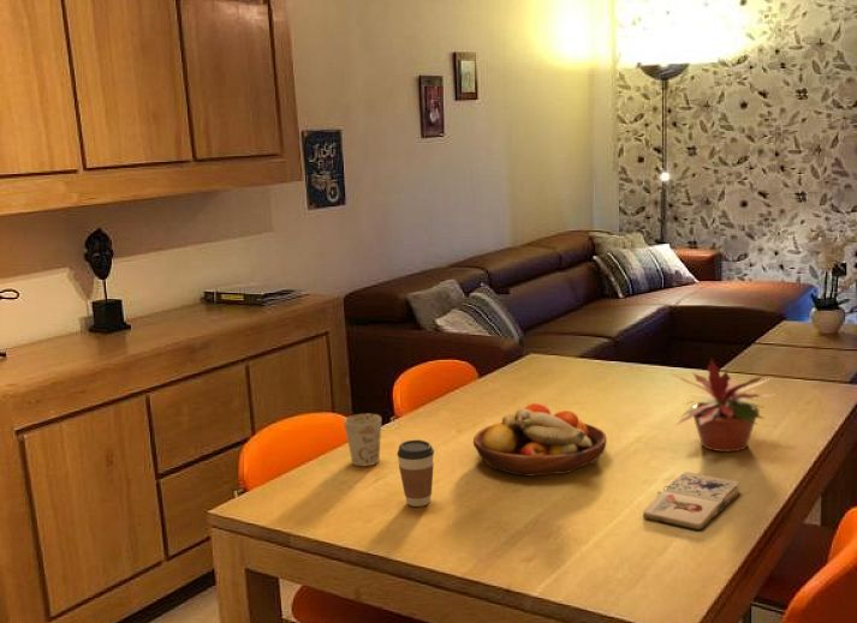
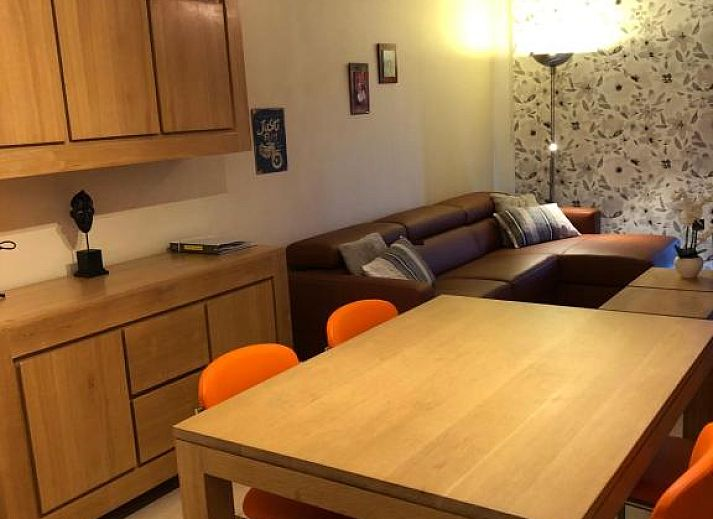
- paperback book [642,471,743,531]
- potted plant [669,358,778,453]
- coffee cup [395,438,435,508]
- mug [343,413,382,467]
- fruit bowl [471,402,608,477]
